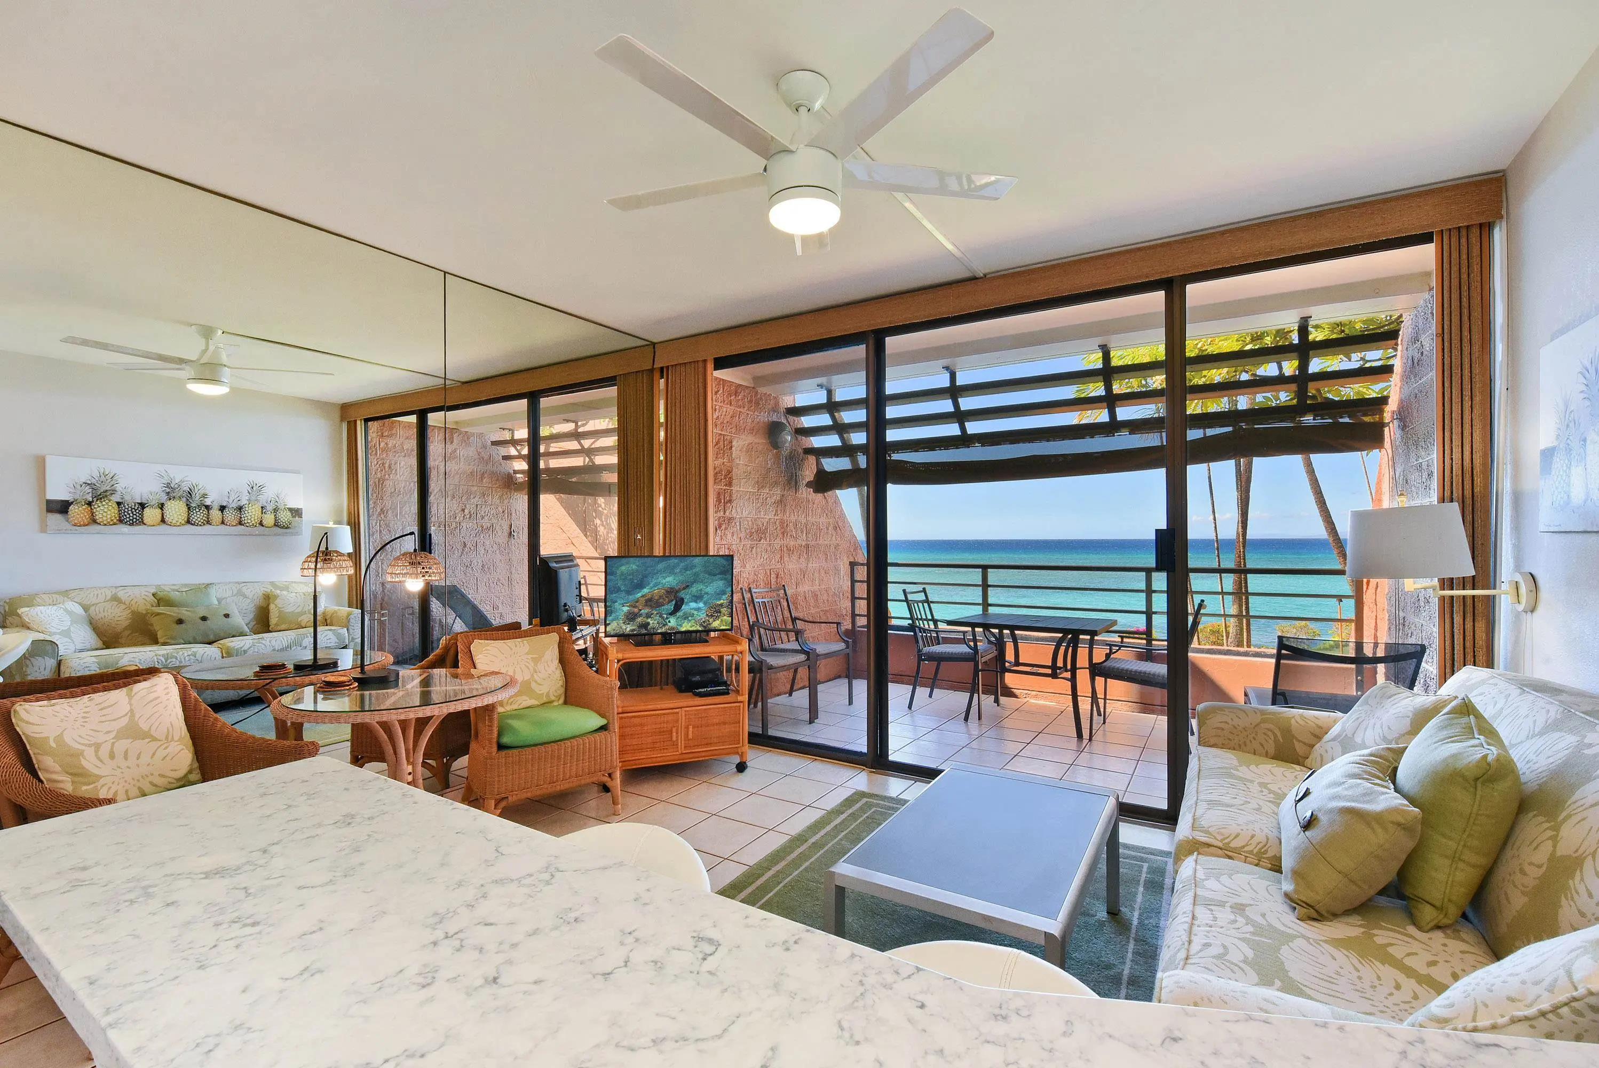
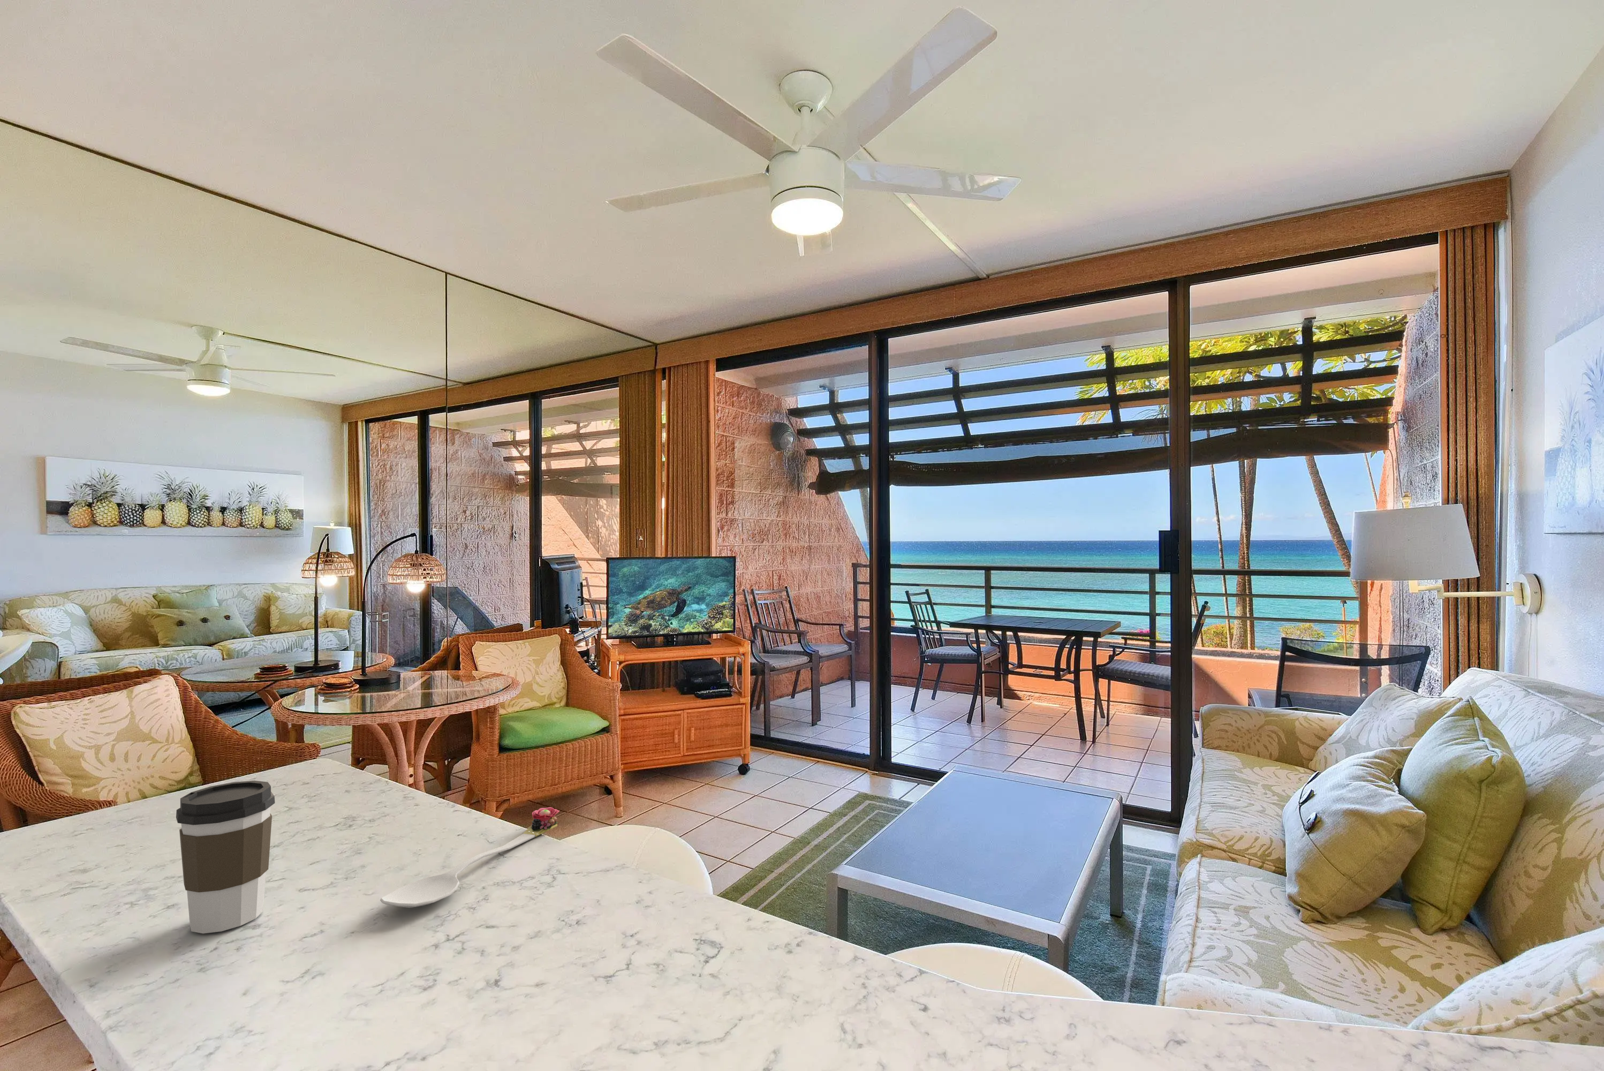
+ coffee cup [176,781,275,934]
+ spoon [380,807,561,908]
